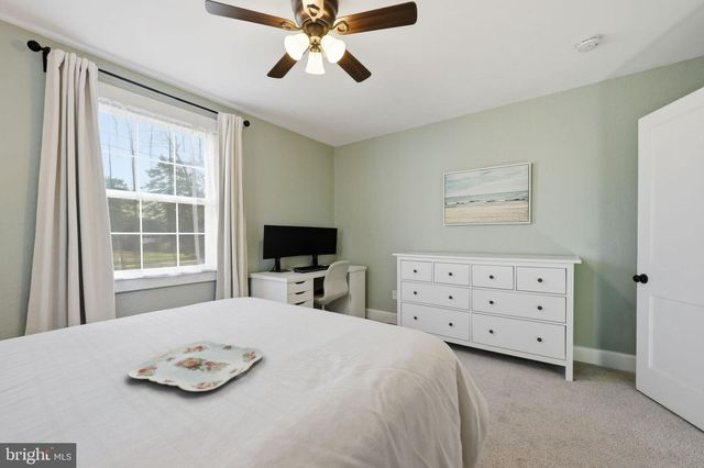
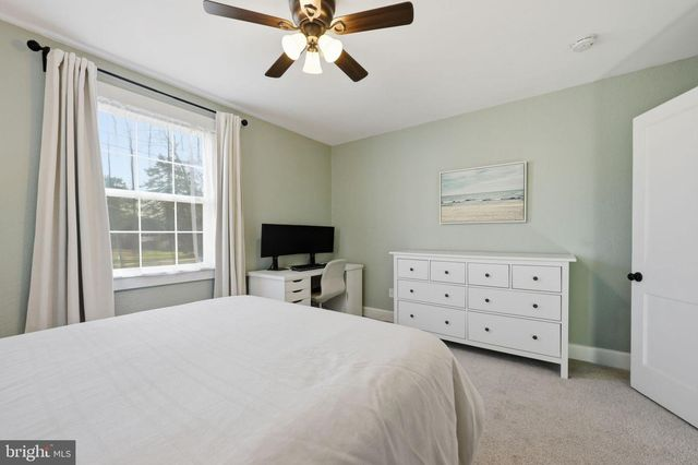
- serving tray [127,339,264,392]
